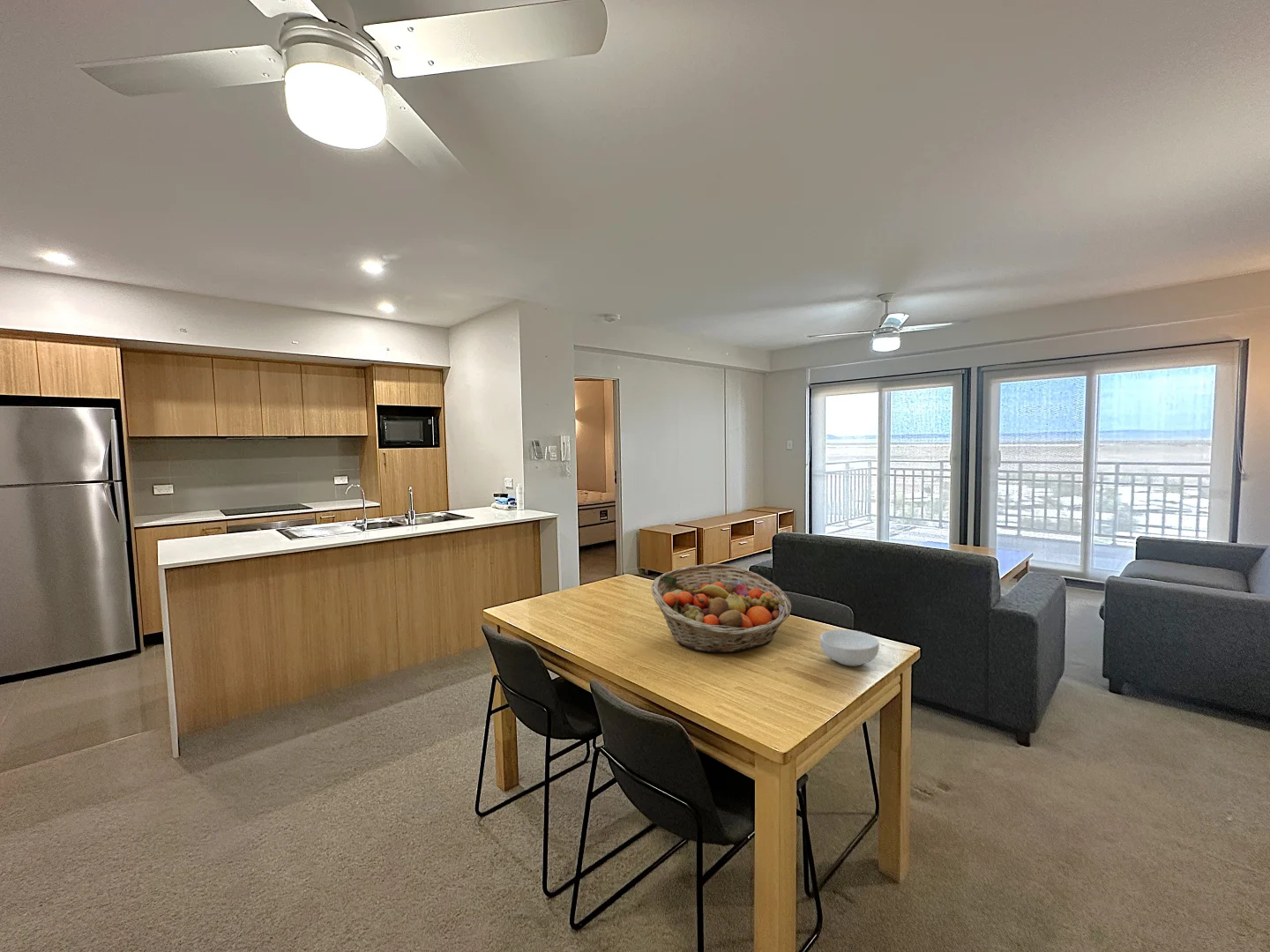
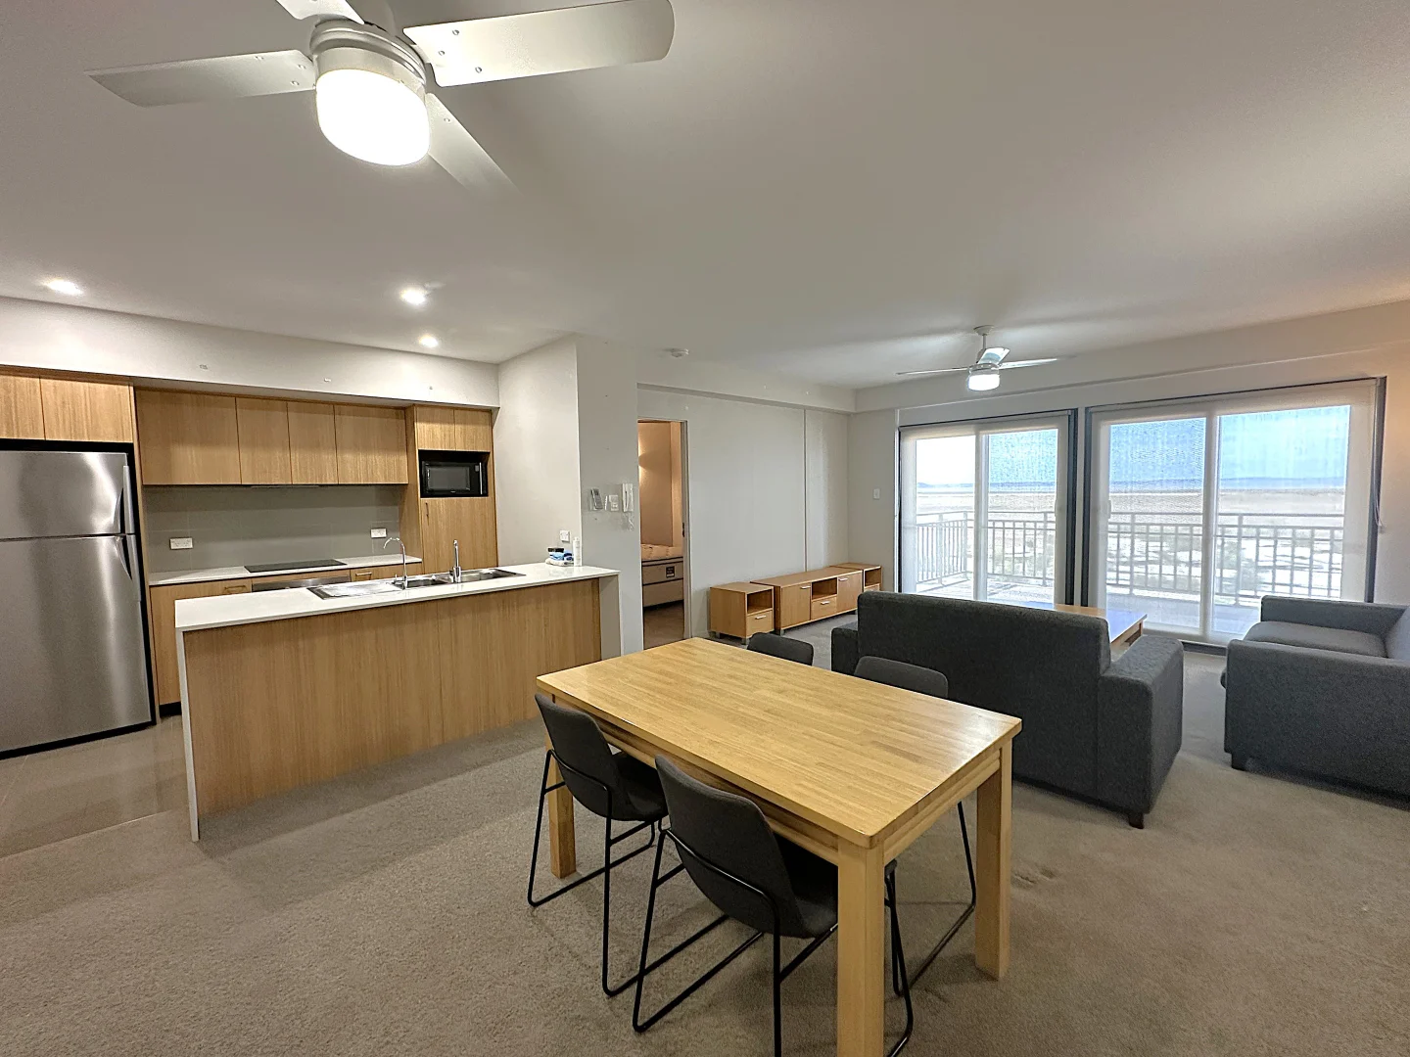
- fruit basket [650,563,793,654]
- cereal bowl [819,628,880,667]
